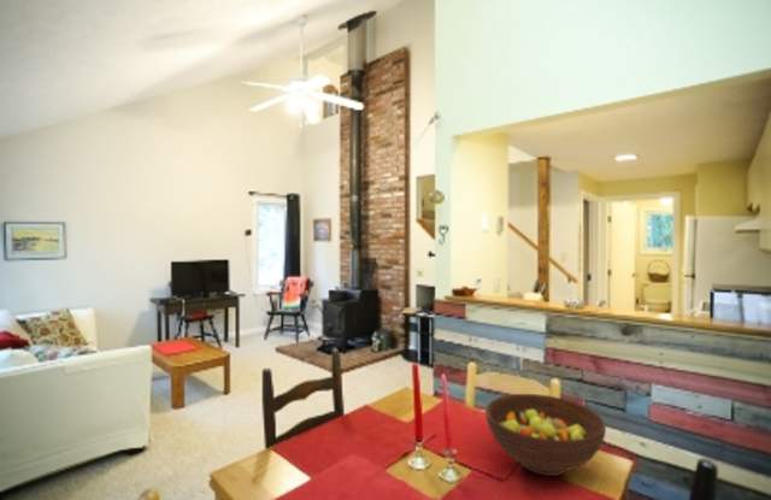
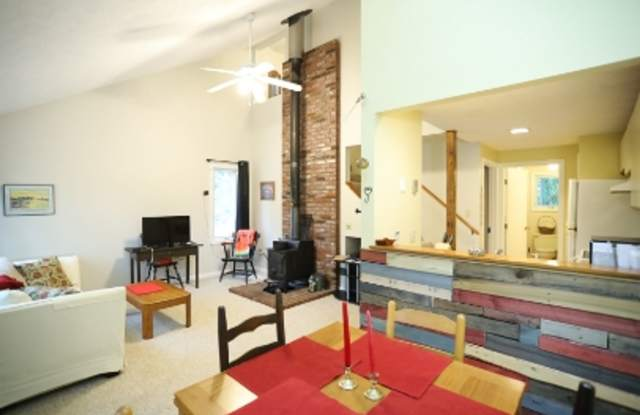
- fruit bowl [484,393,607,477]
